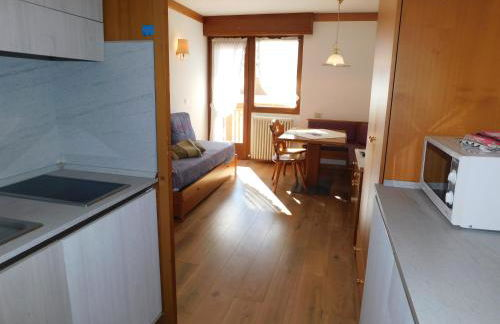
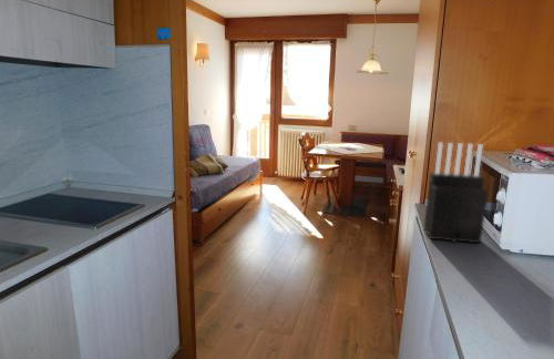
+ knife block [423,142,489,244]
